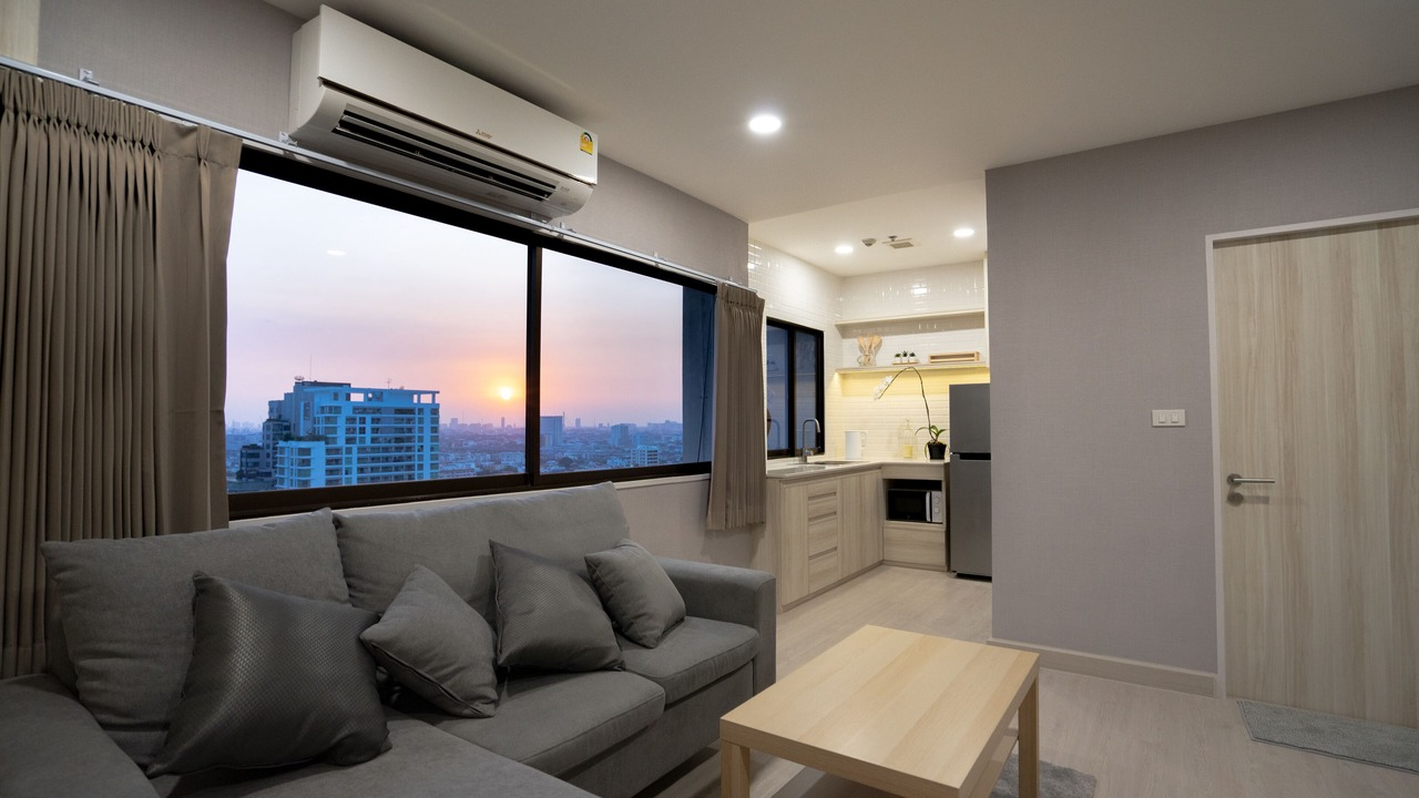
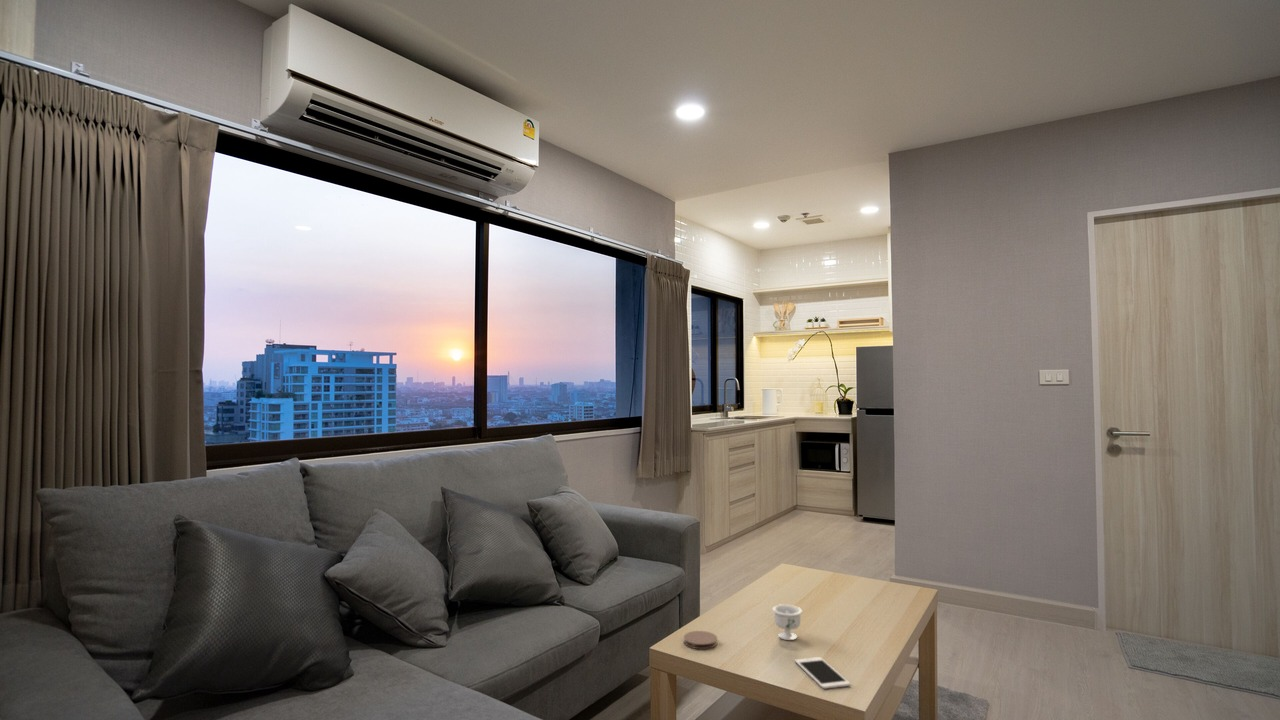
+ cell phone [794,656,851,690]
+ teacup [771,603,804,641]
+ coaster [683,630,718,650]
